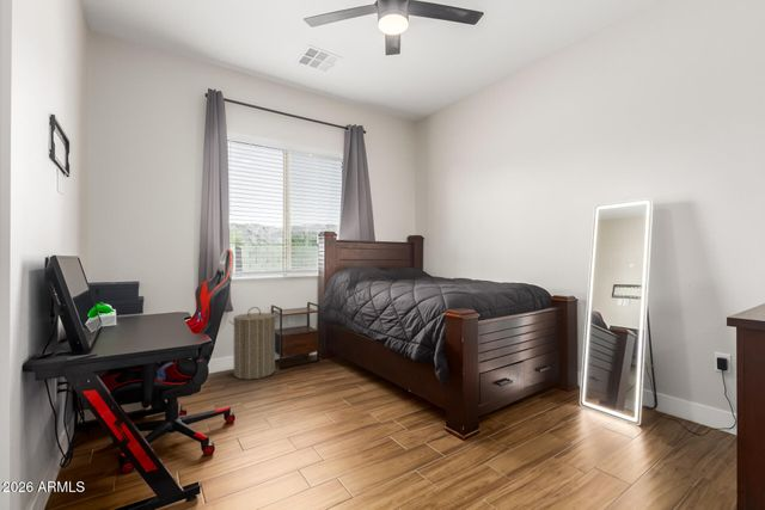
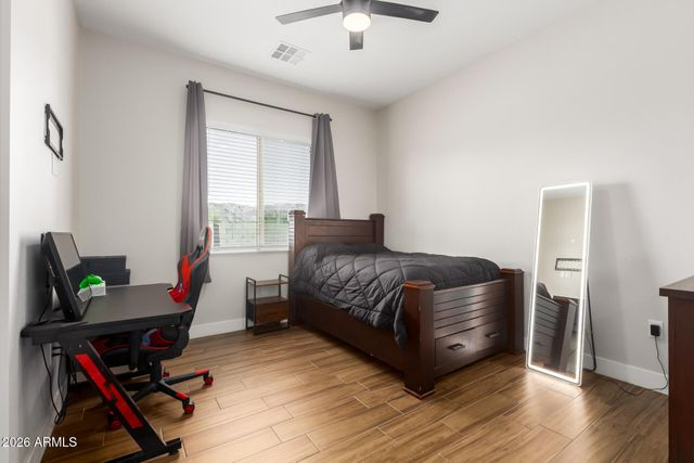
- laundry hamper [228,306,281,381]
